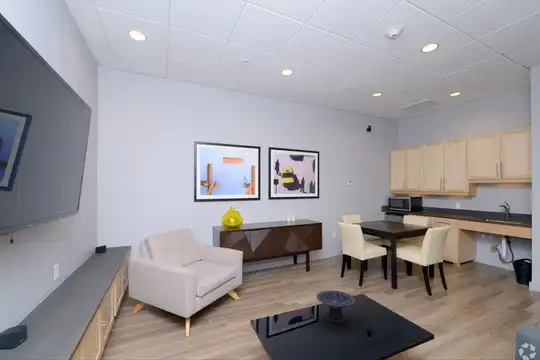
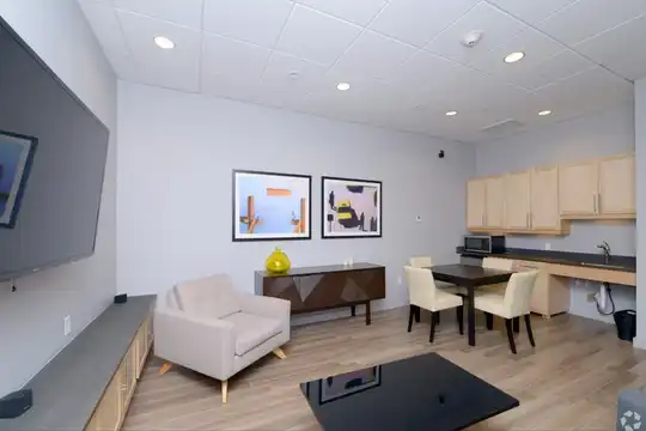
- decorative bowl [316,289,356,325]
